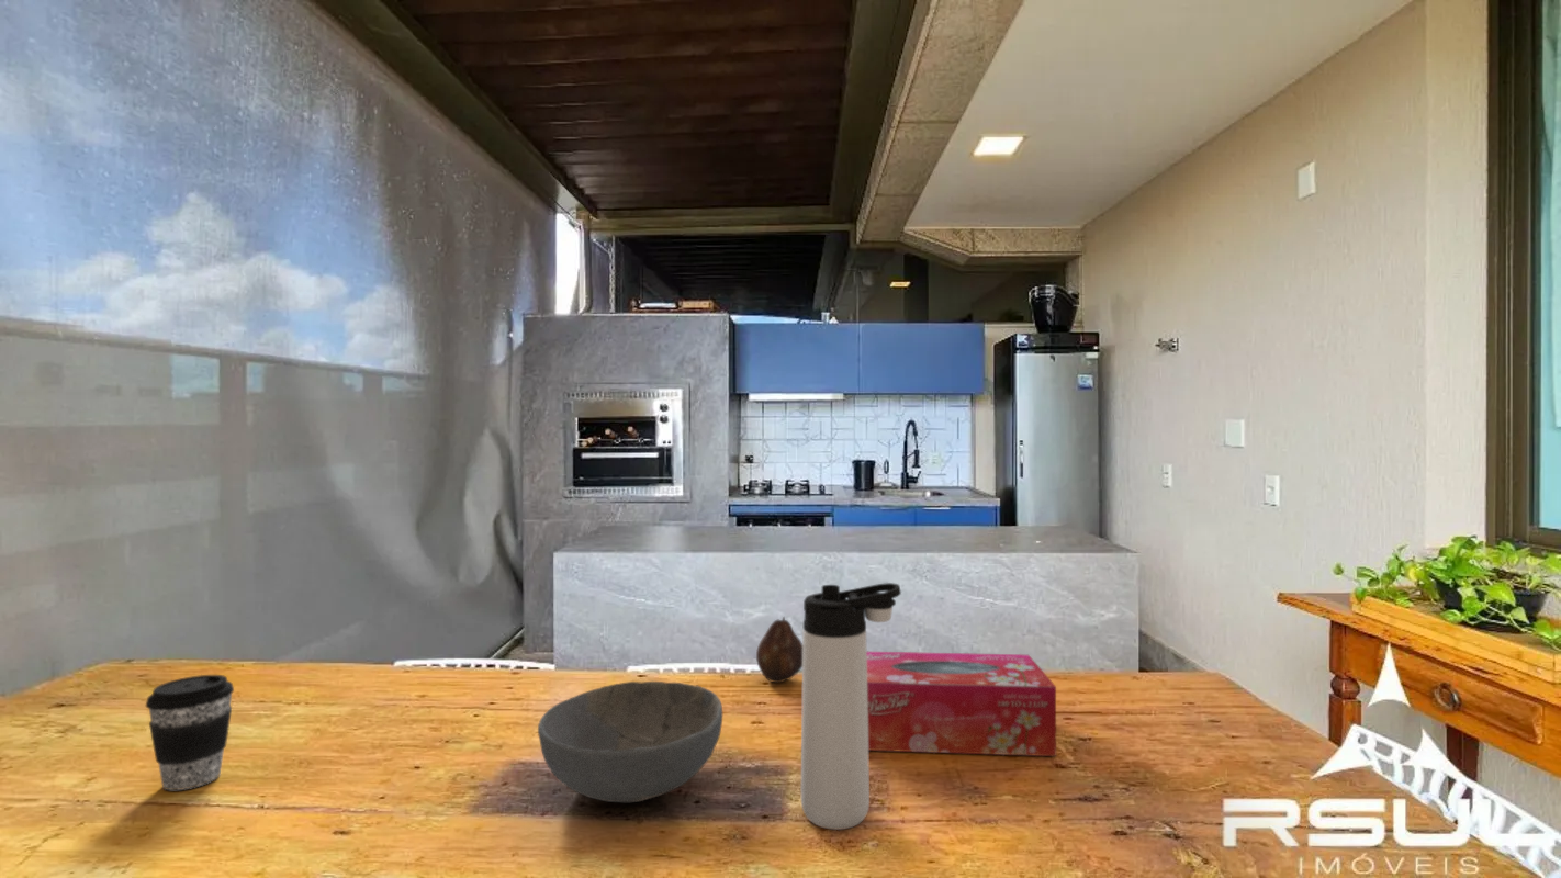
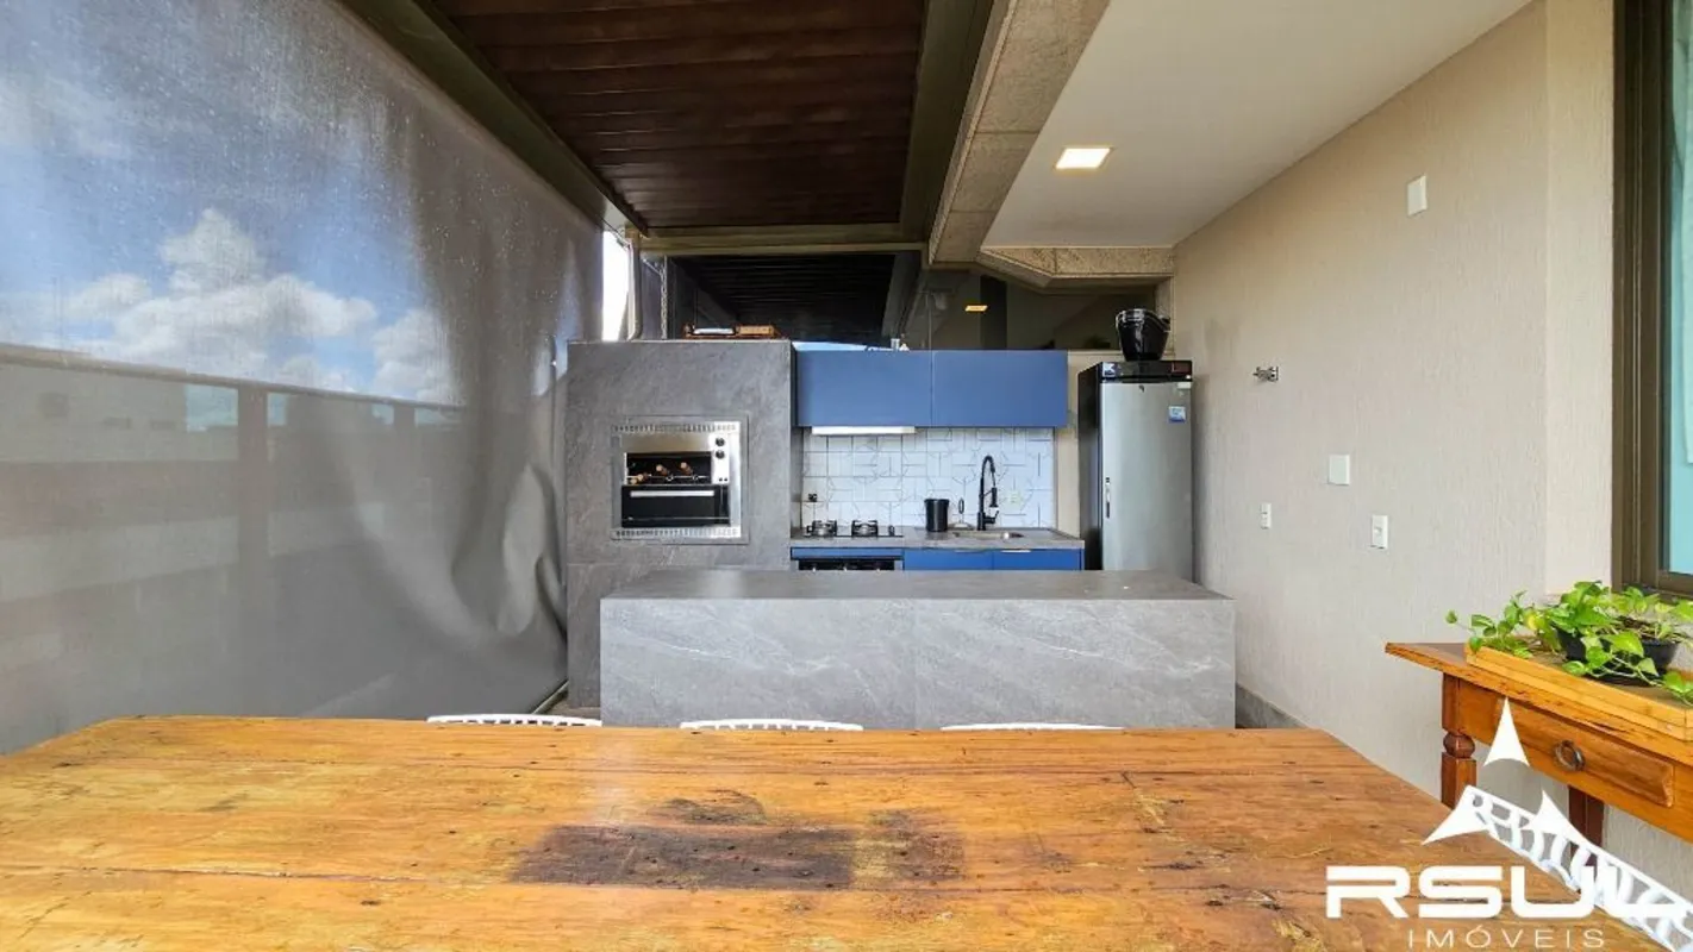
- fruit [755,616,802,684]
- thermos bottle [800,582,902,831]
- tissue box [866,651,1057,757]
- coffee cup [145,674,235,791]
- bowl [537,680,723,803]
